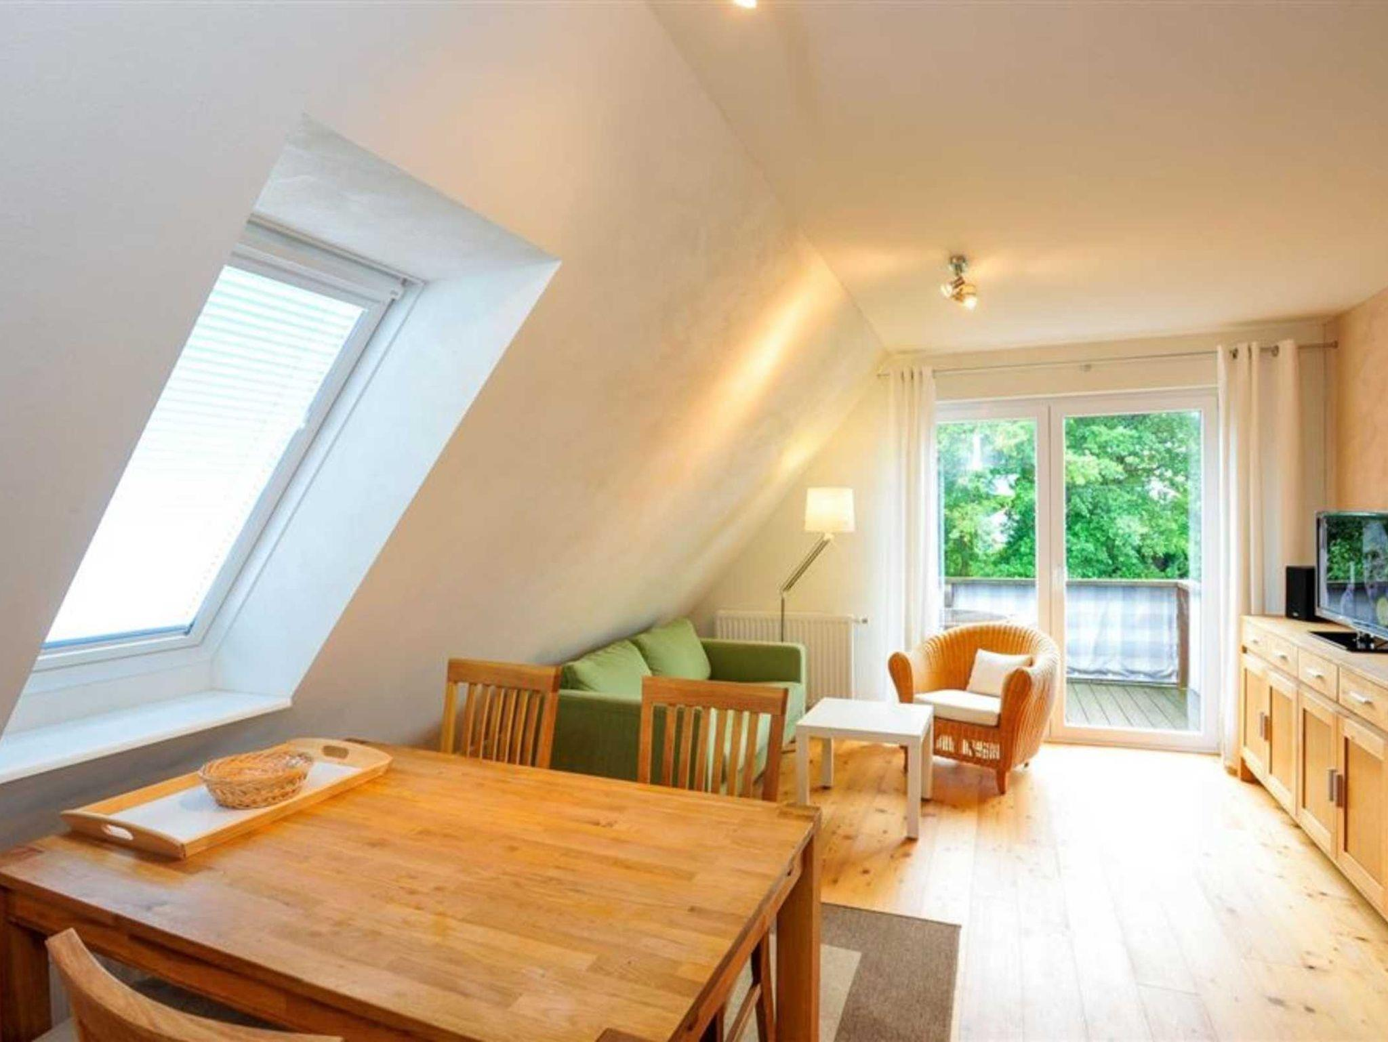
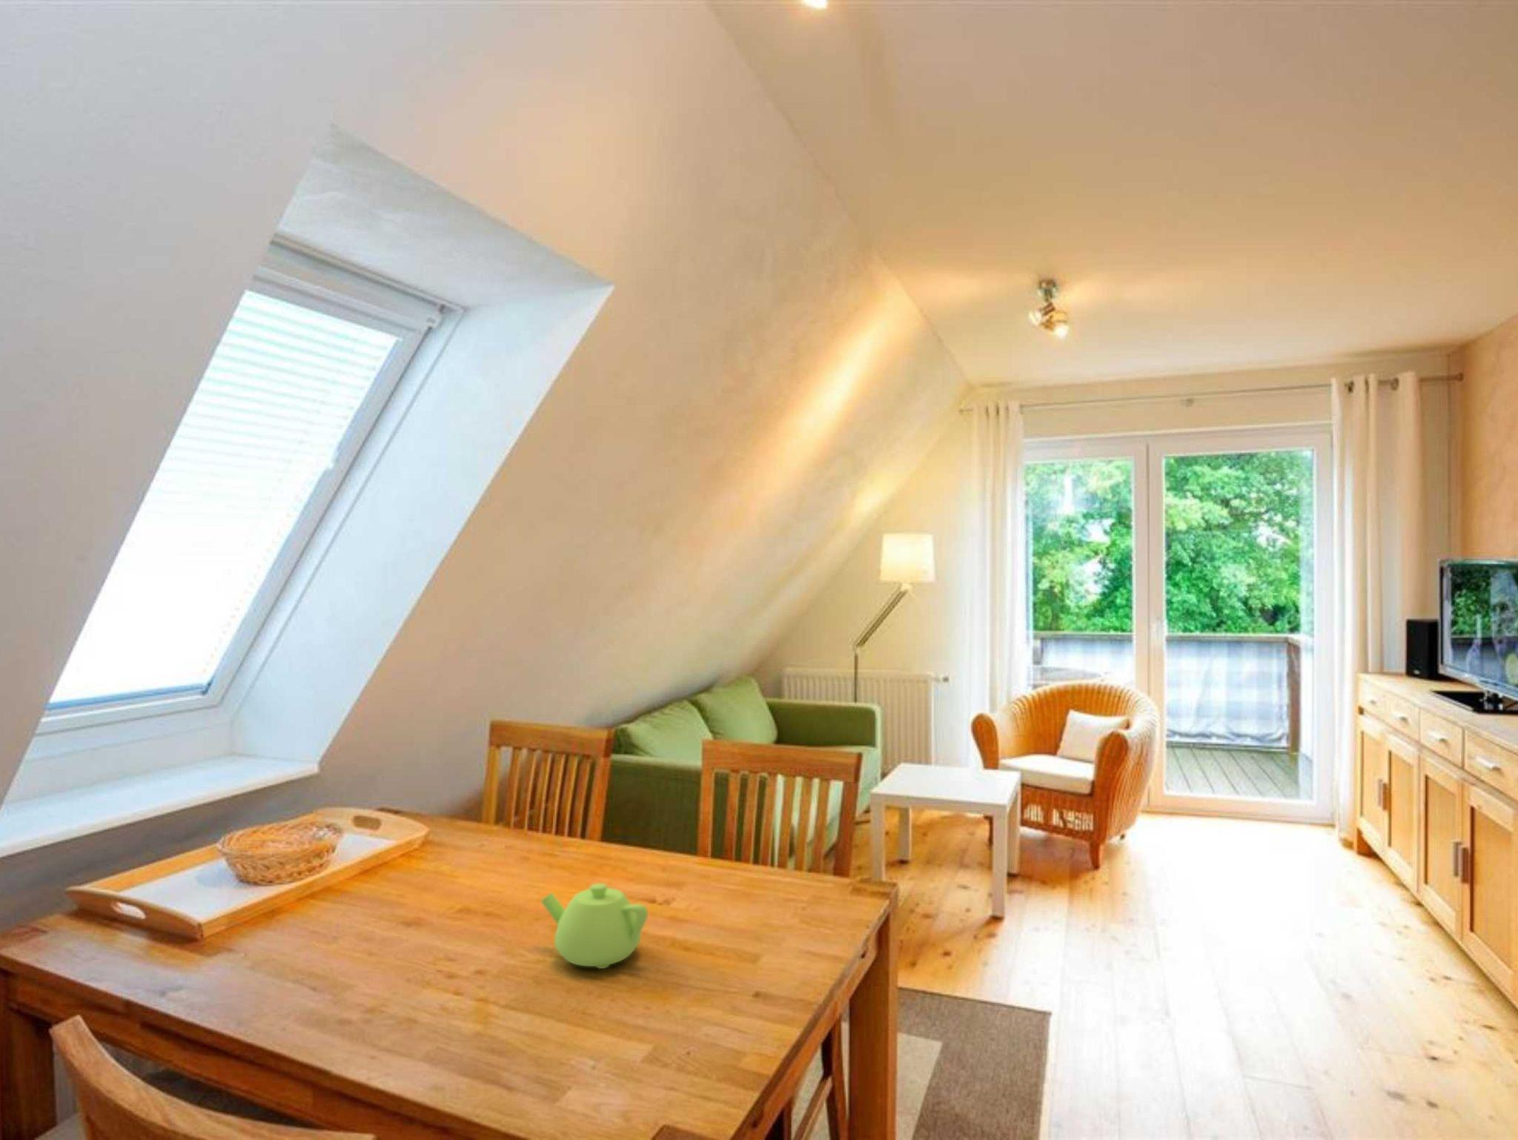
+ teapot [540,883,649,970]
